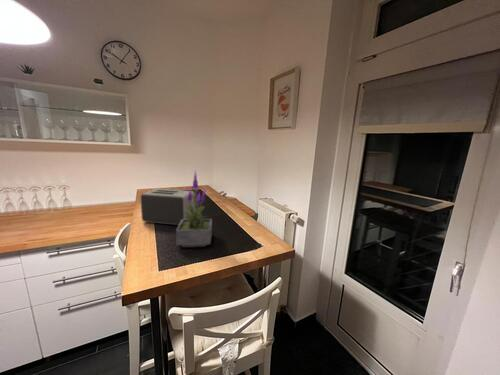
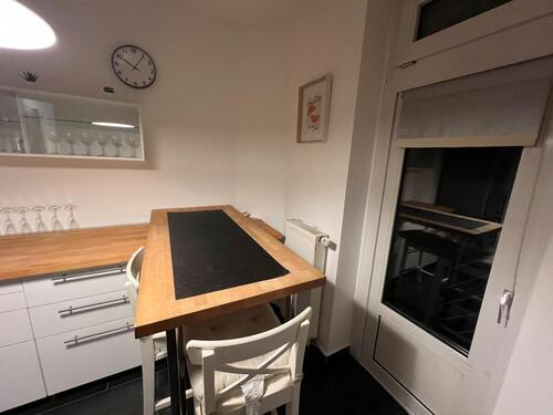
- toaster [140,188,195,226]
- potted plant [175,169,213,248]
